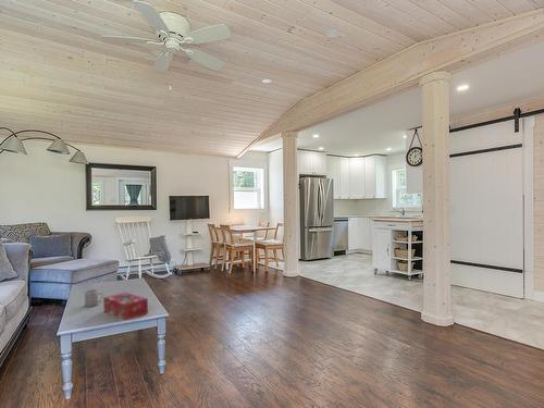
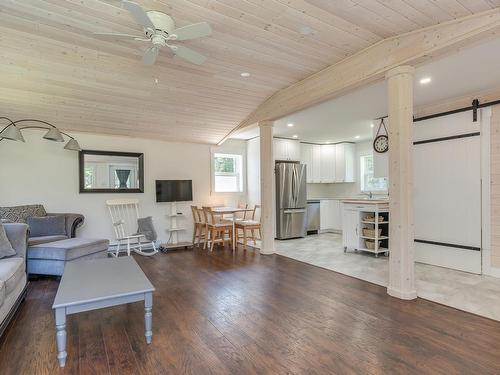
- mug [84,288,104,308]
- tissue box [102,292,149,321]
